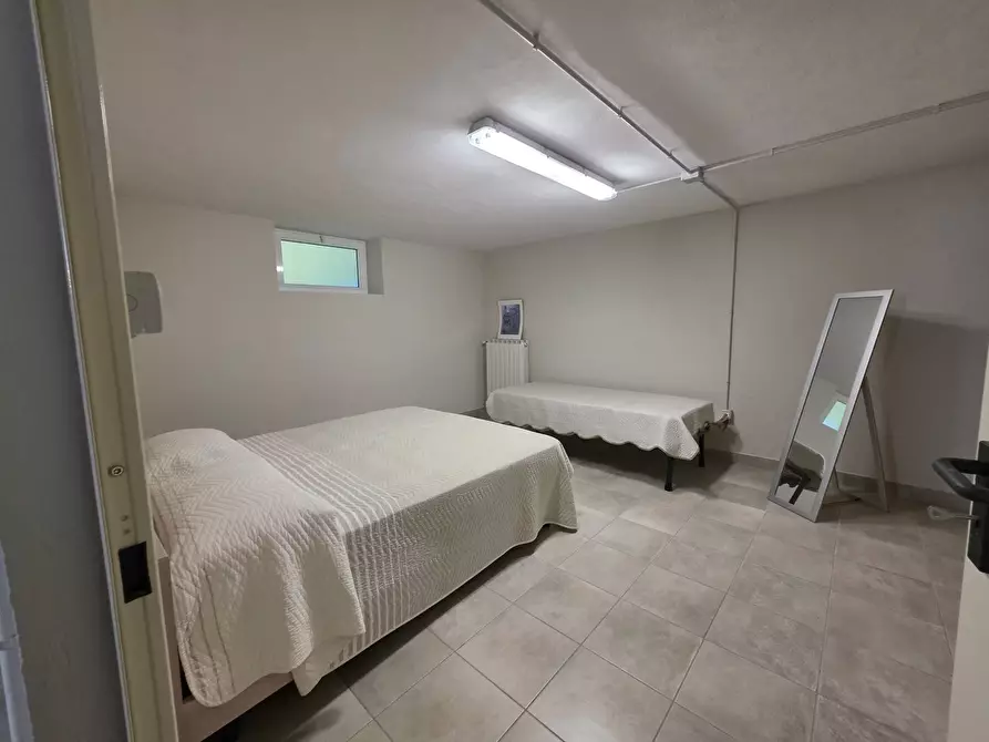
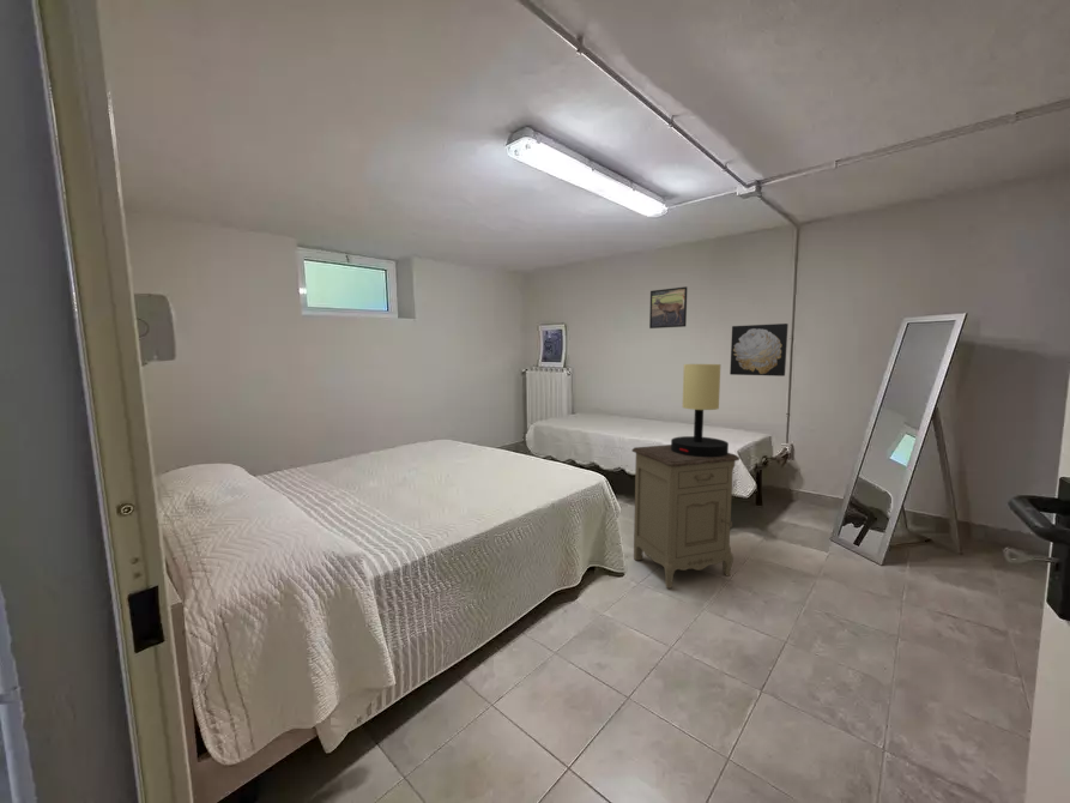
+ nightstand [631,443,740,590]
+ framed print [648,285,689,330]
+ table lamp [670,363,730,458]
+ wall art [729,322,790,378]
